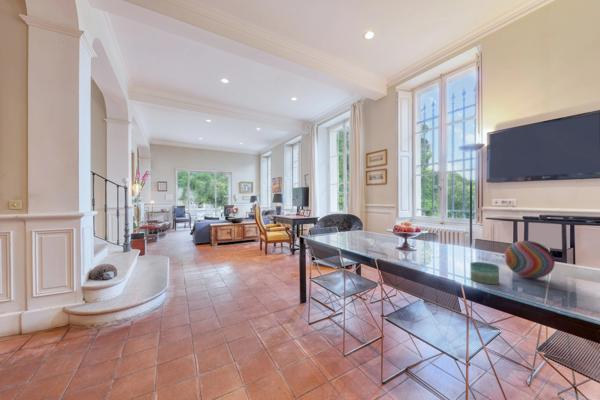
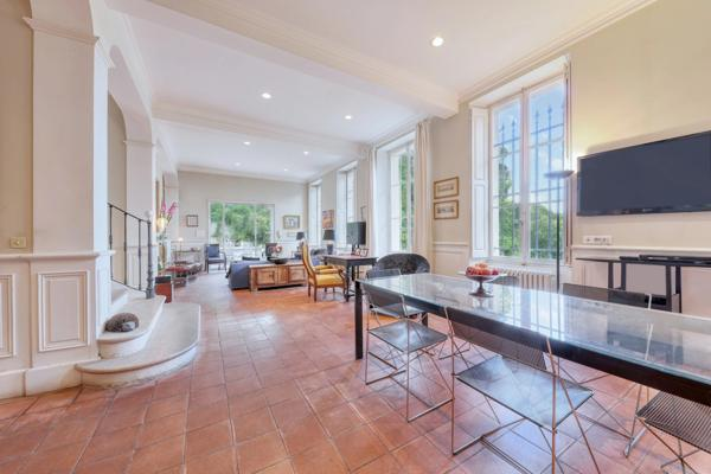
- decorative ball [503,240,556,279]
- candle [469,261,500,285]
